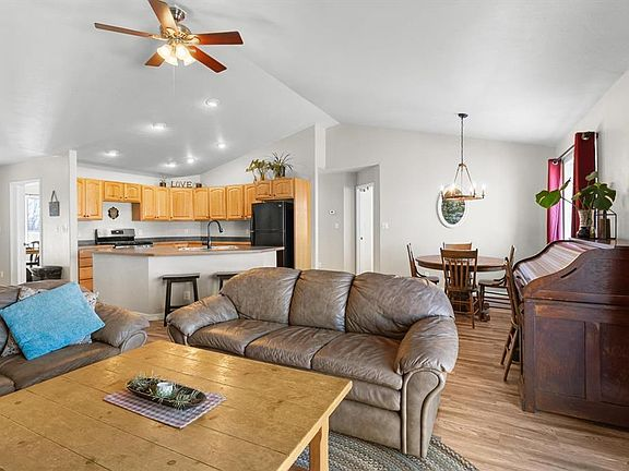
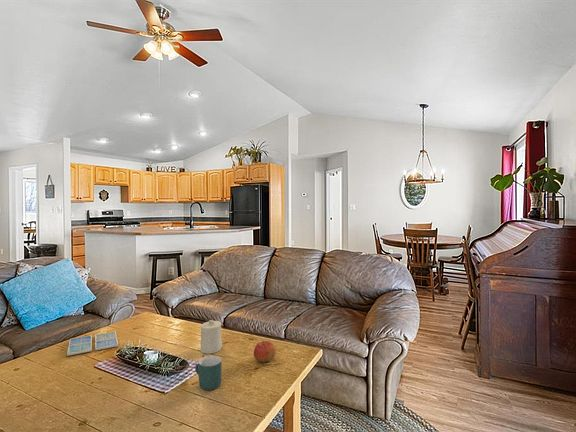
+ candle [200,319,223,355]
+ apple [253,340,277,363]
+ mug [194,355,223,391]
+ drink coaster [66,330,119,357]
